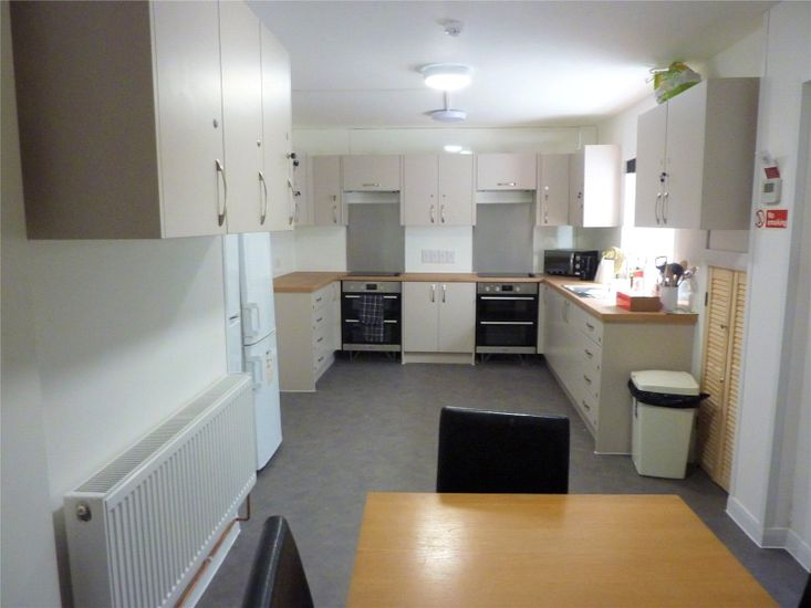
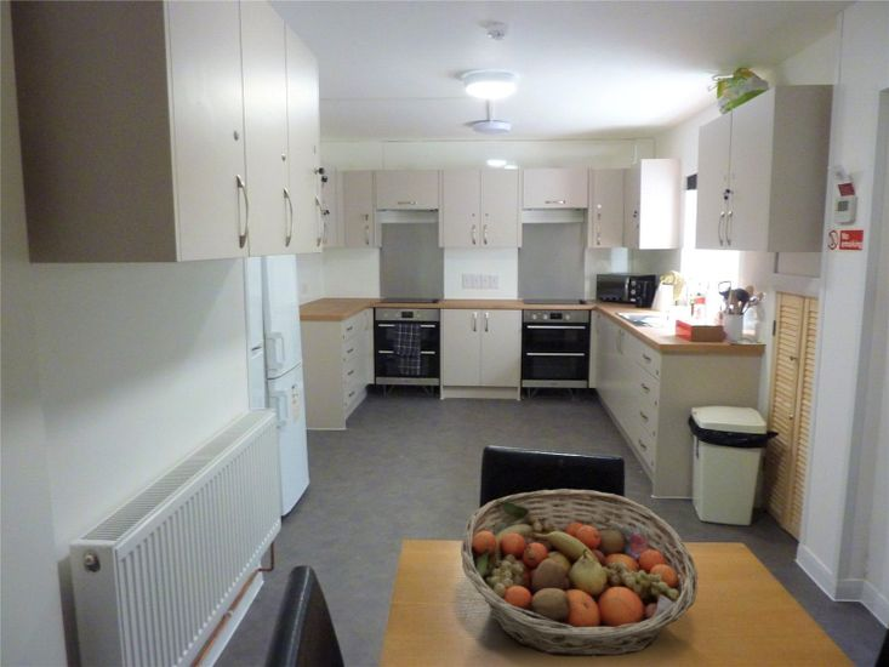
+ fruit basket [460,488,699,659]
